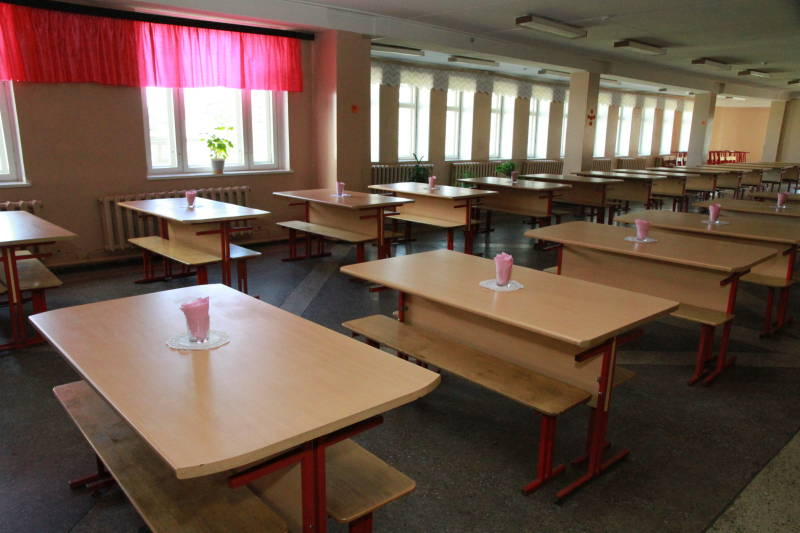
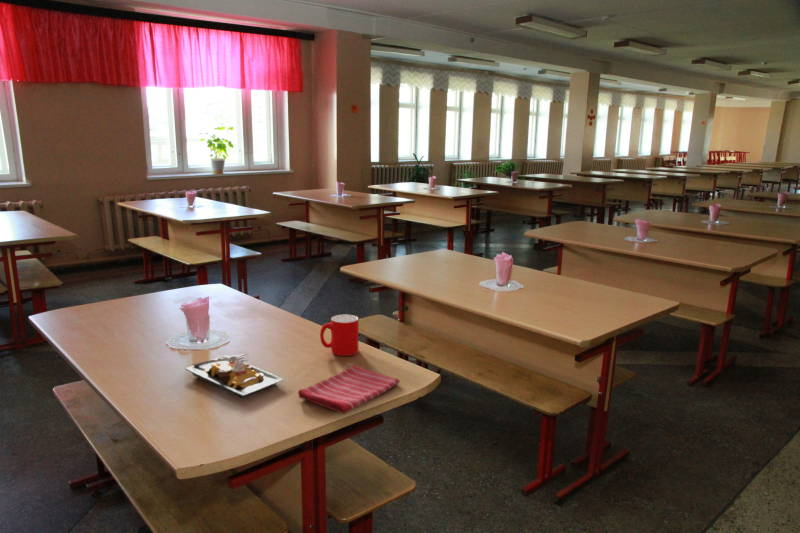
+ cup [319,313,359,357]
+ dish towel [297,364,401,415]
+ plate [184,353,285,399]
